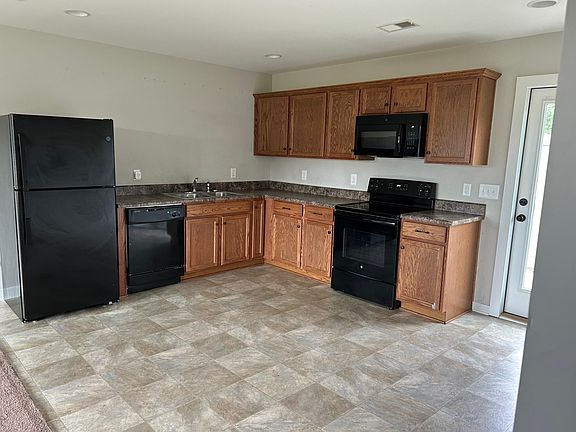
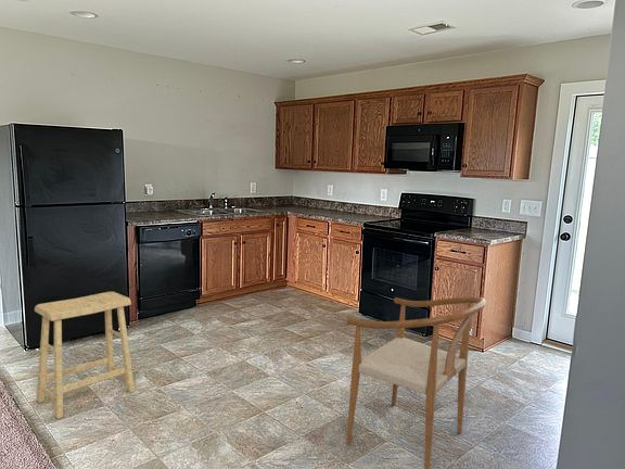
+ stool [34,291,136,420]
+ chair [345,295,487,469]
